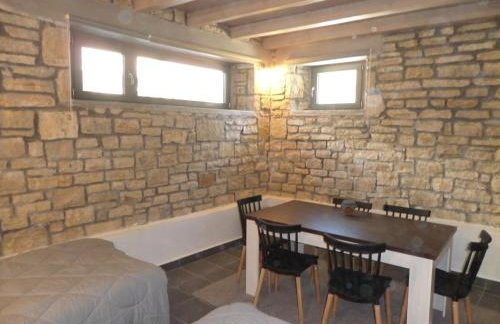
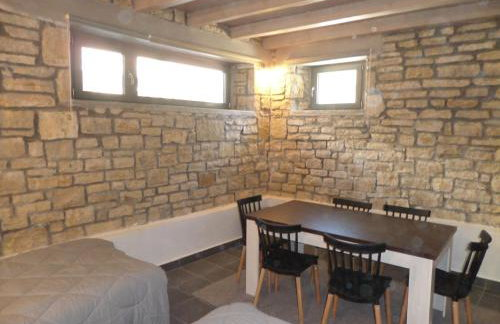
- jar [340,199,358,217]
